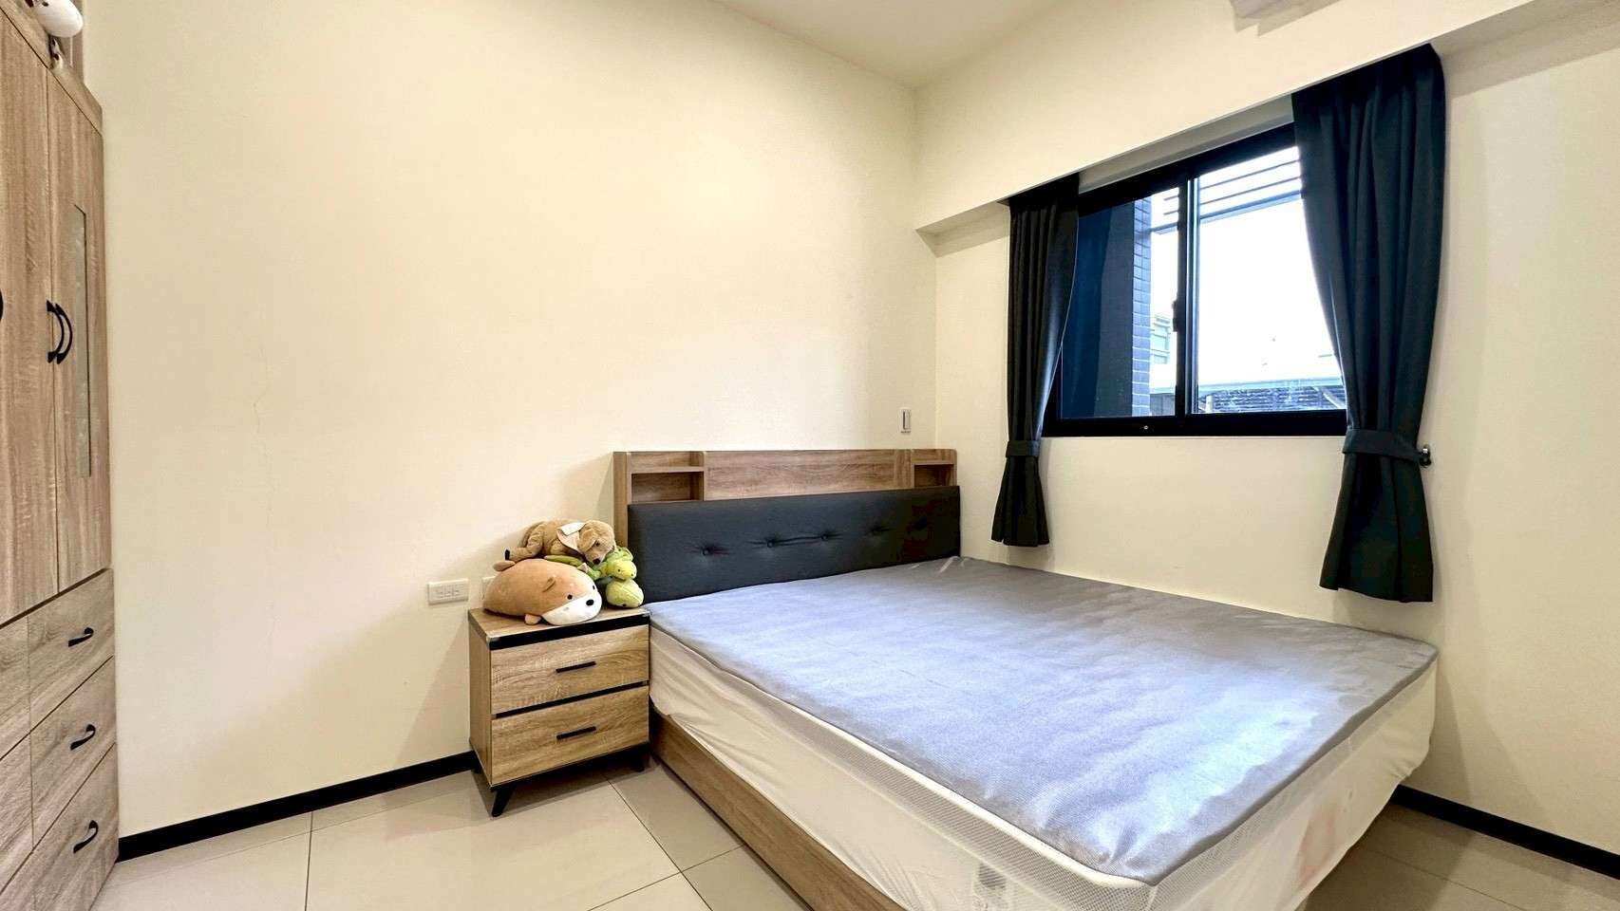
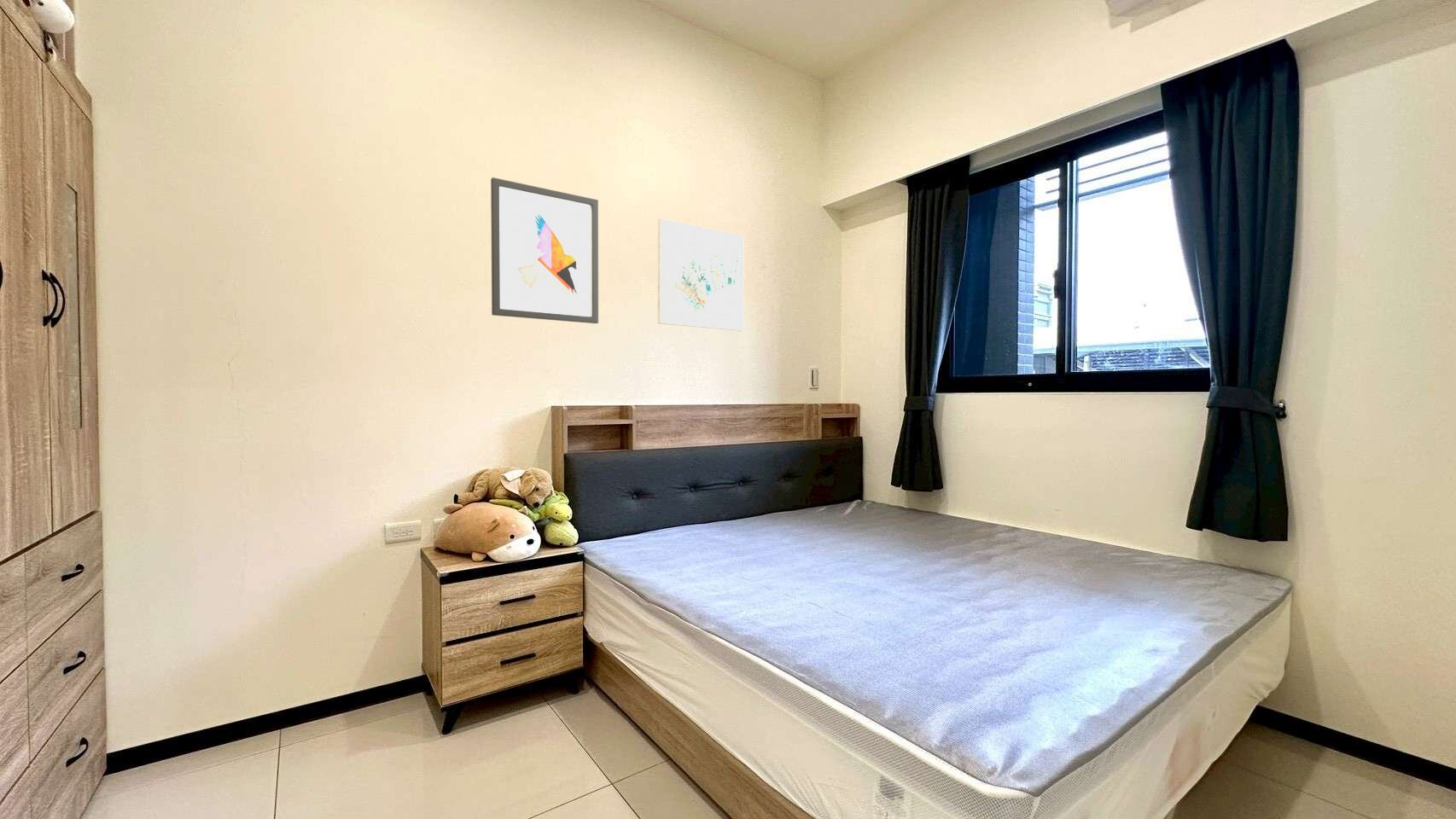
+ wall art [490,177,599,324]
+ wall art [657,218,744,331]
